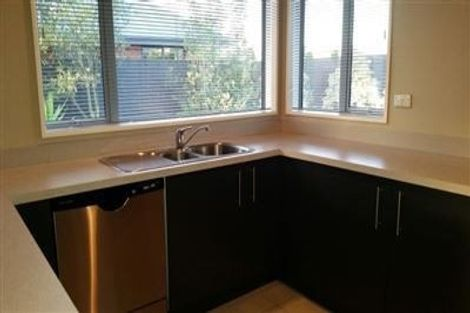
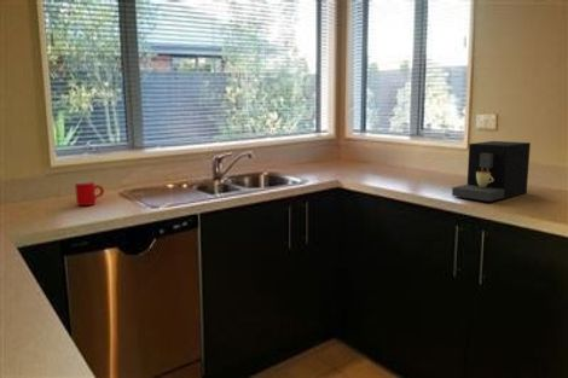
+ coffee maker [451,140,532,203]
+ mug [74,180,105,207]
